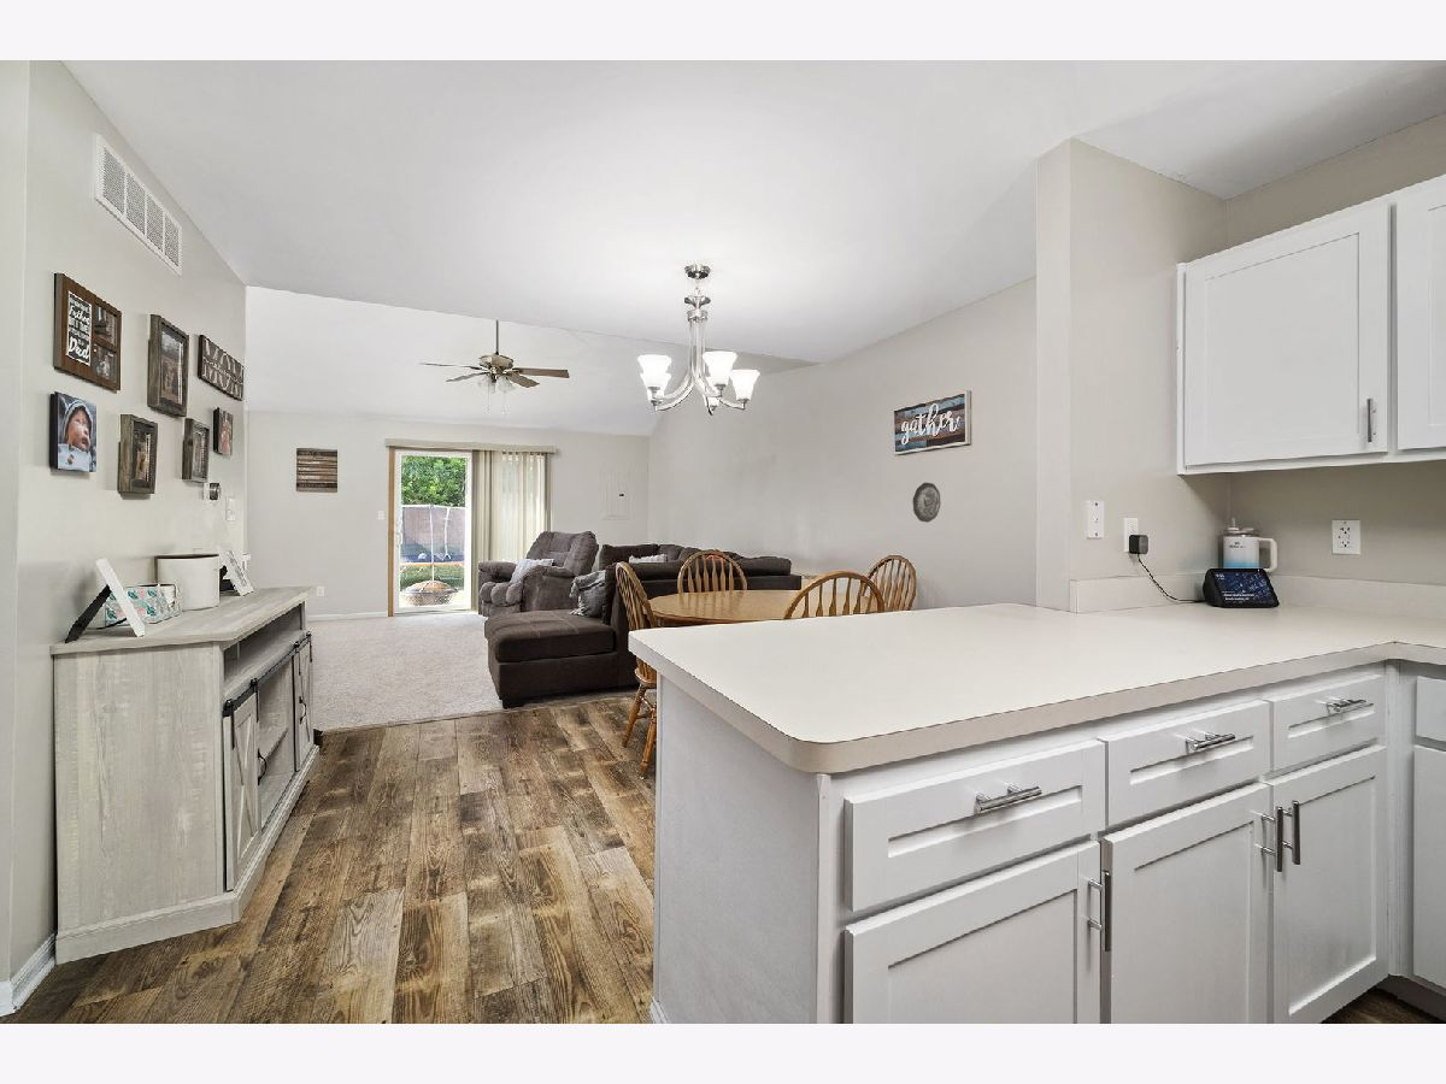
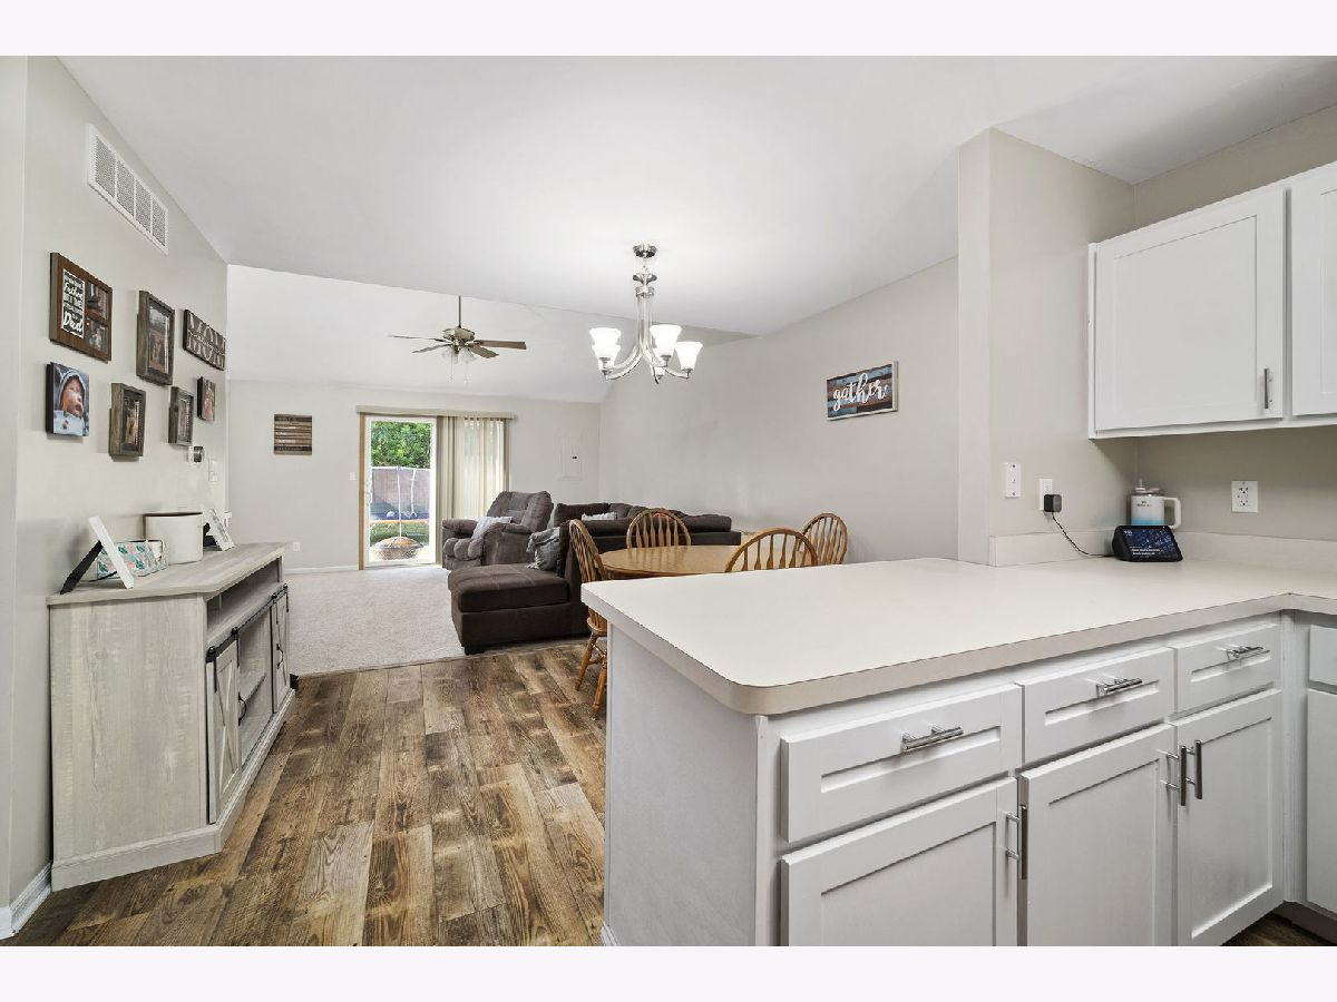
- decorative plate [912,482,941,524]
